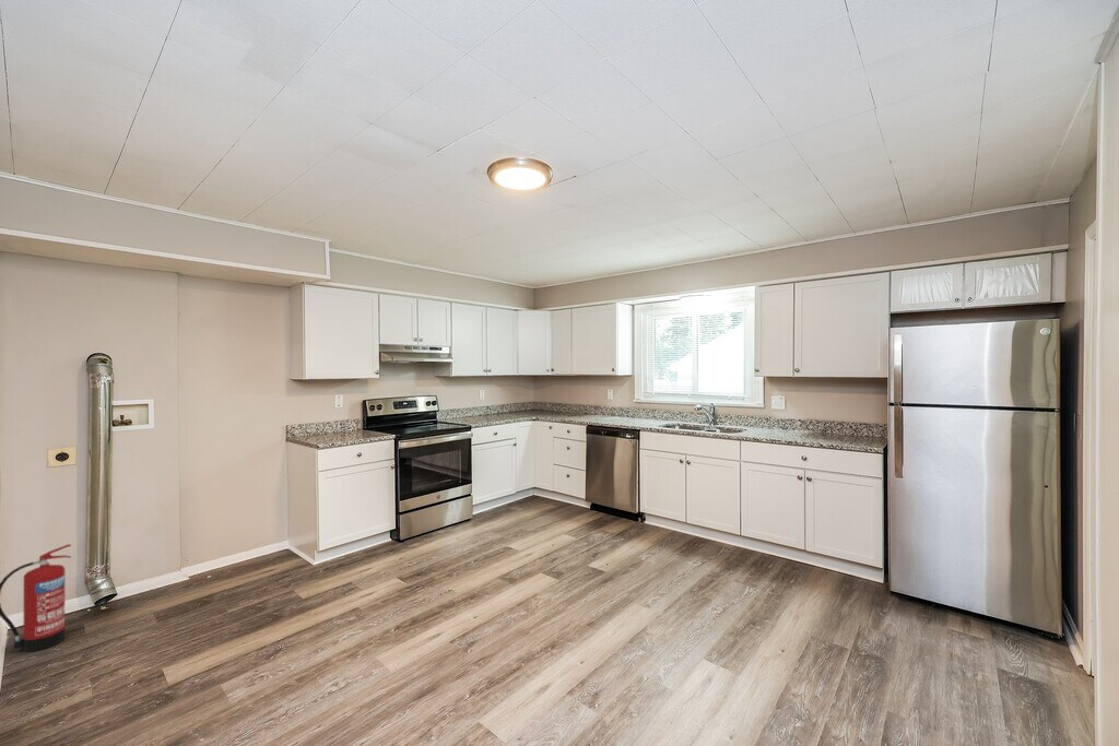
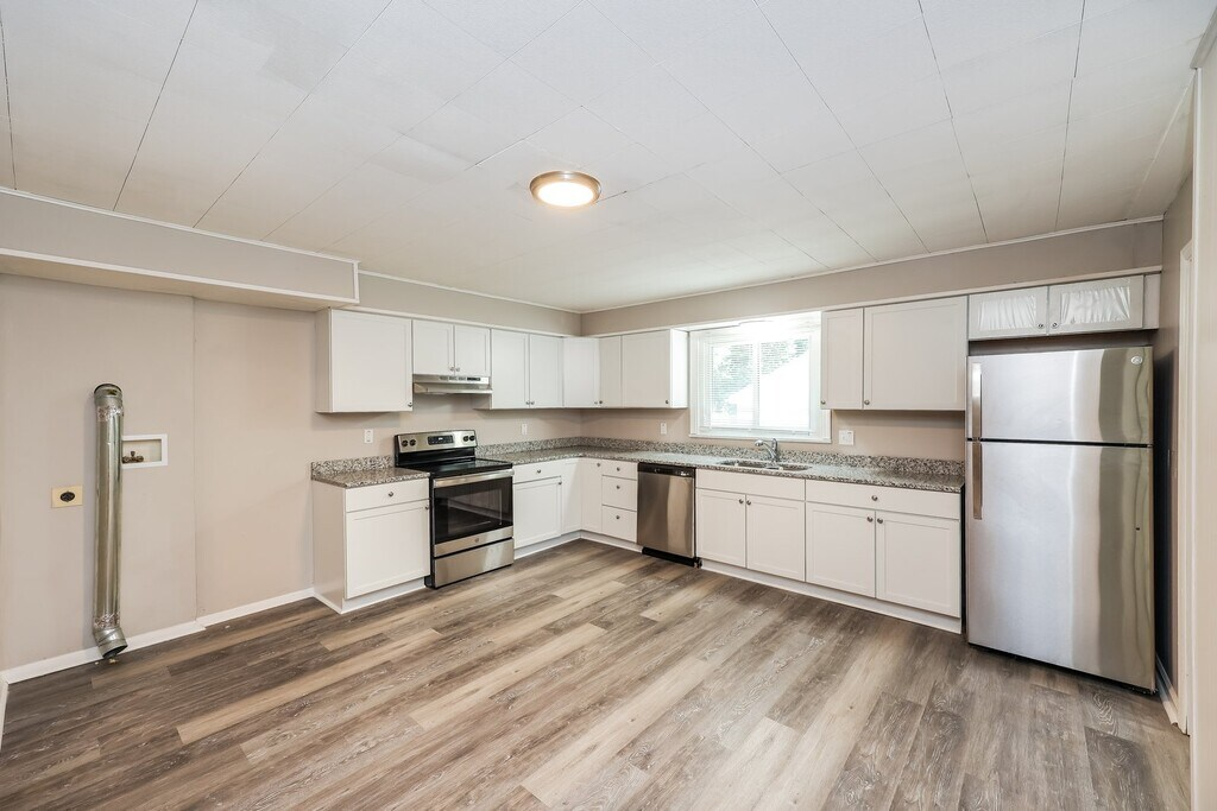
- fire extinguisher [0,543,72,653]
